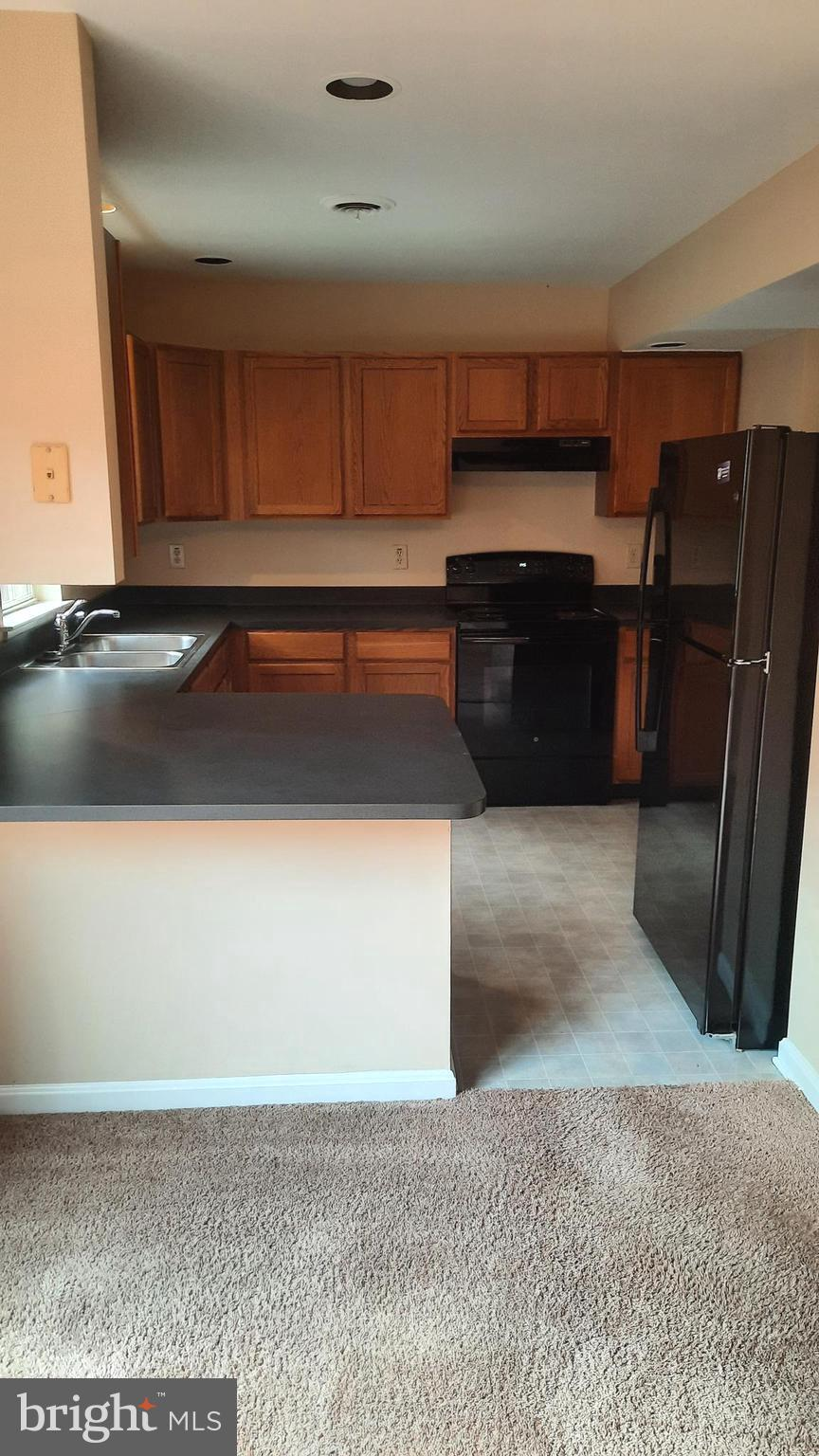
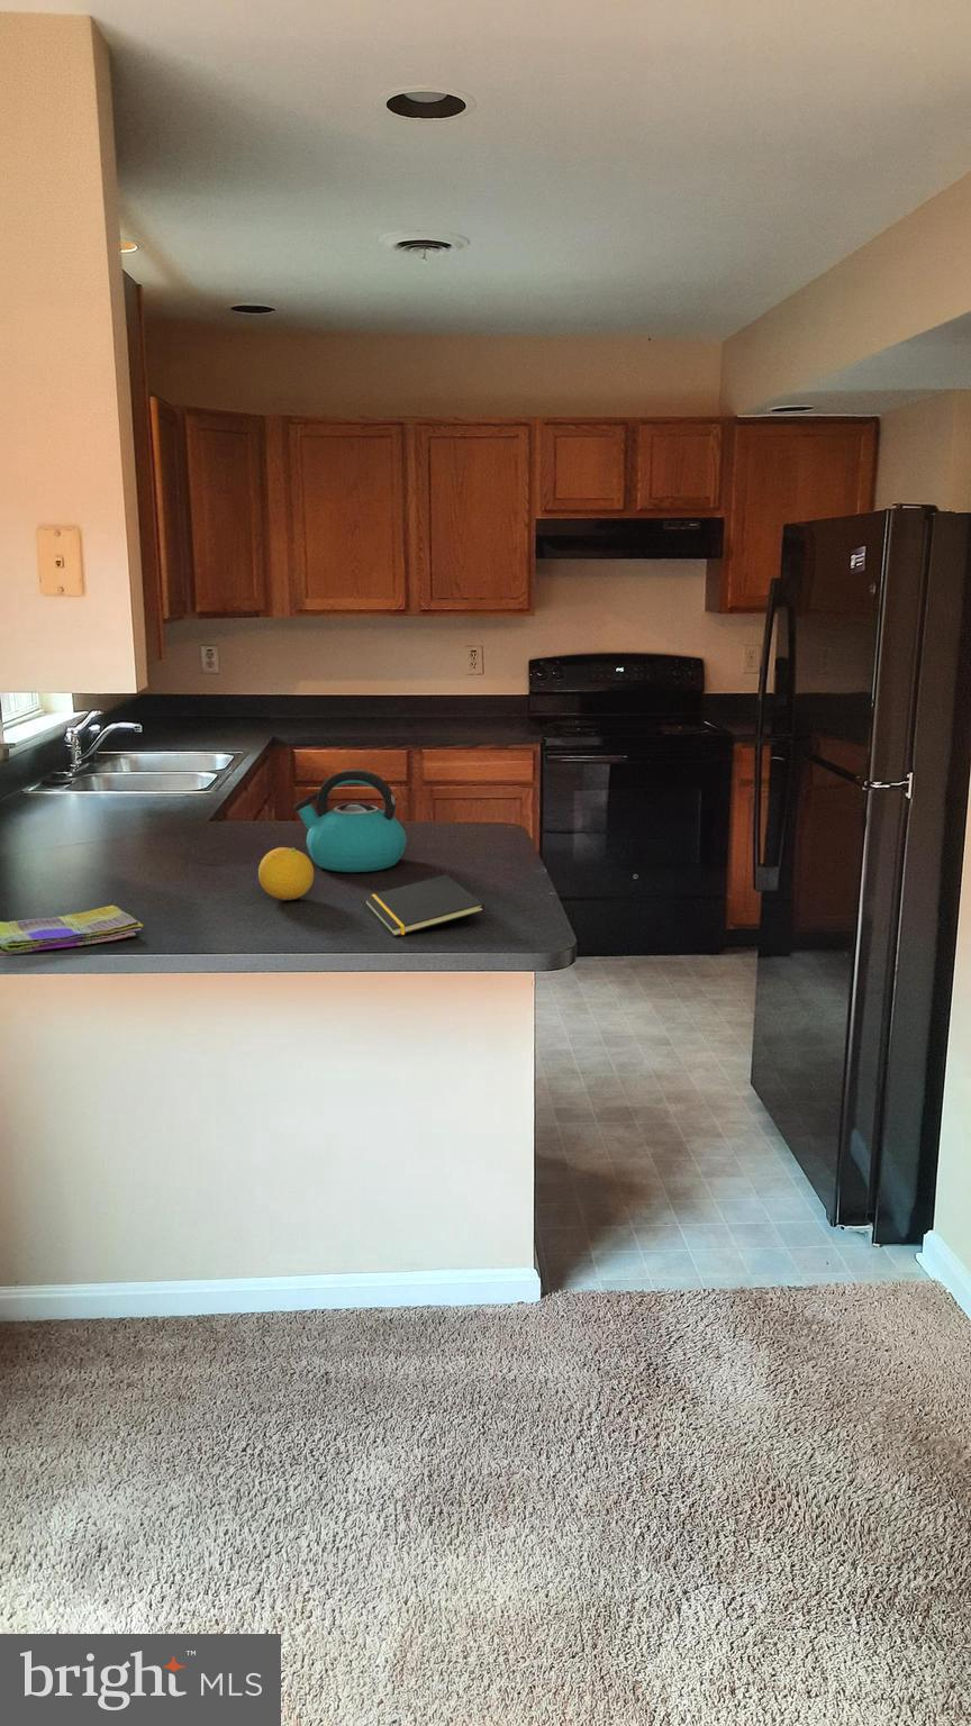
+ fruit [257,846,314,901]
+ notepad [363,874,486,938]
+ dish towel [0,904,145,957]
+ kettle [293,768,408,874]
